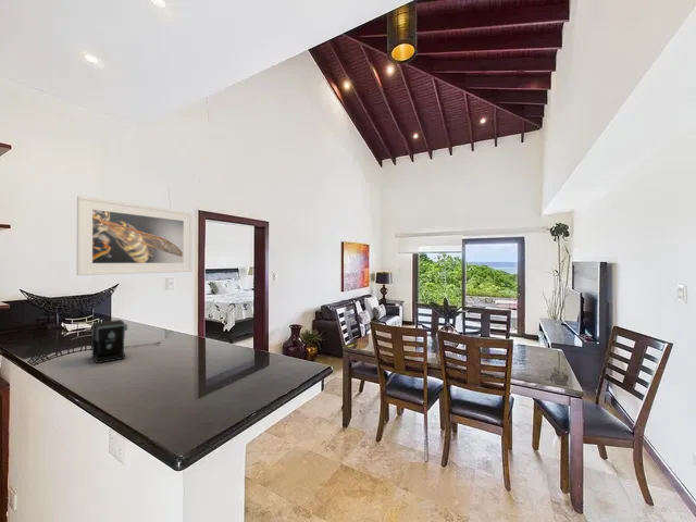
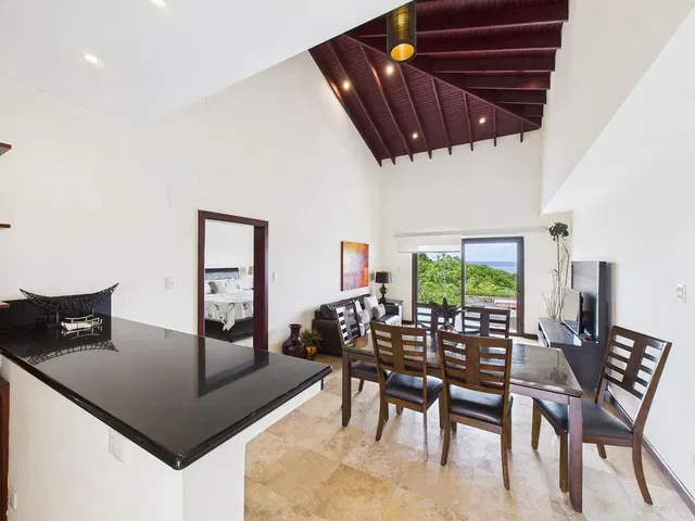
- coffee maker [91,319,162,364]
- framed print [76,195,194,276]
